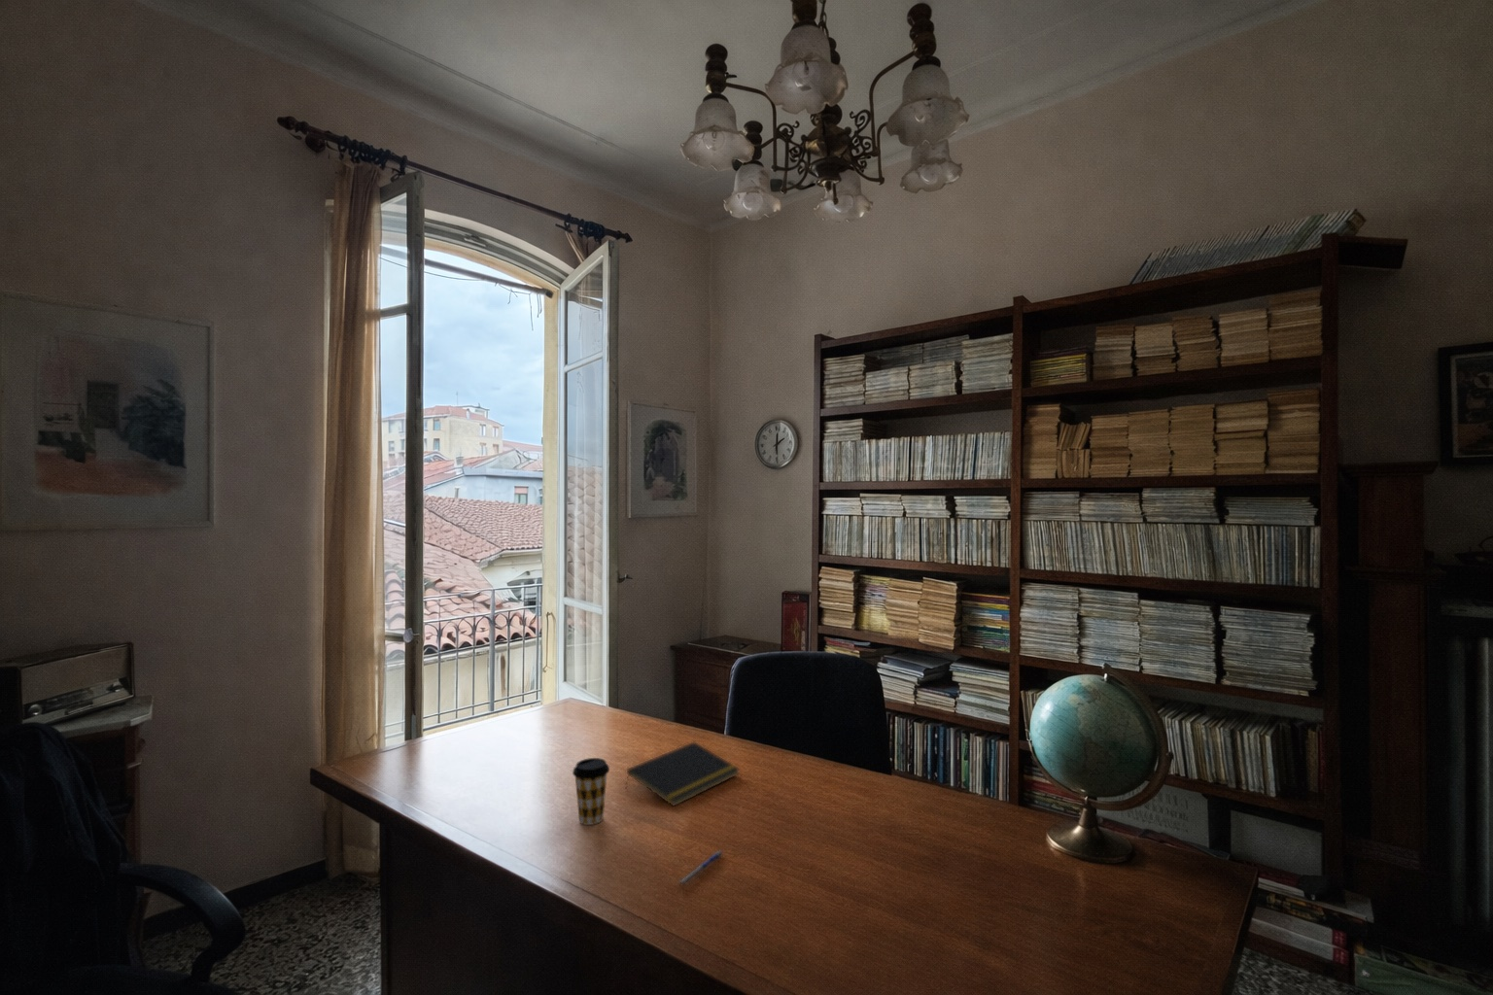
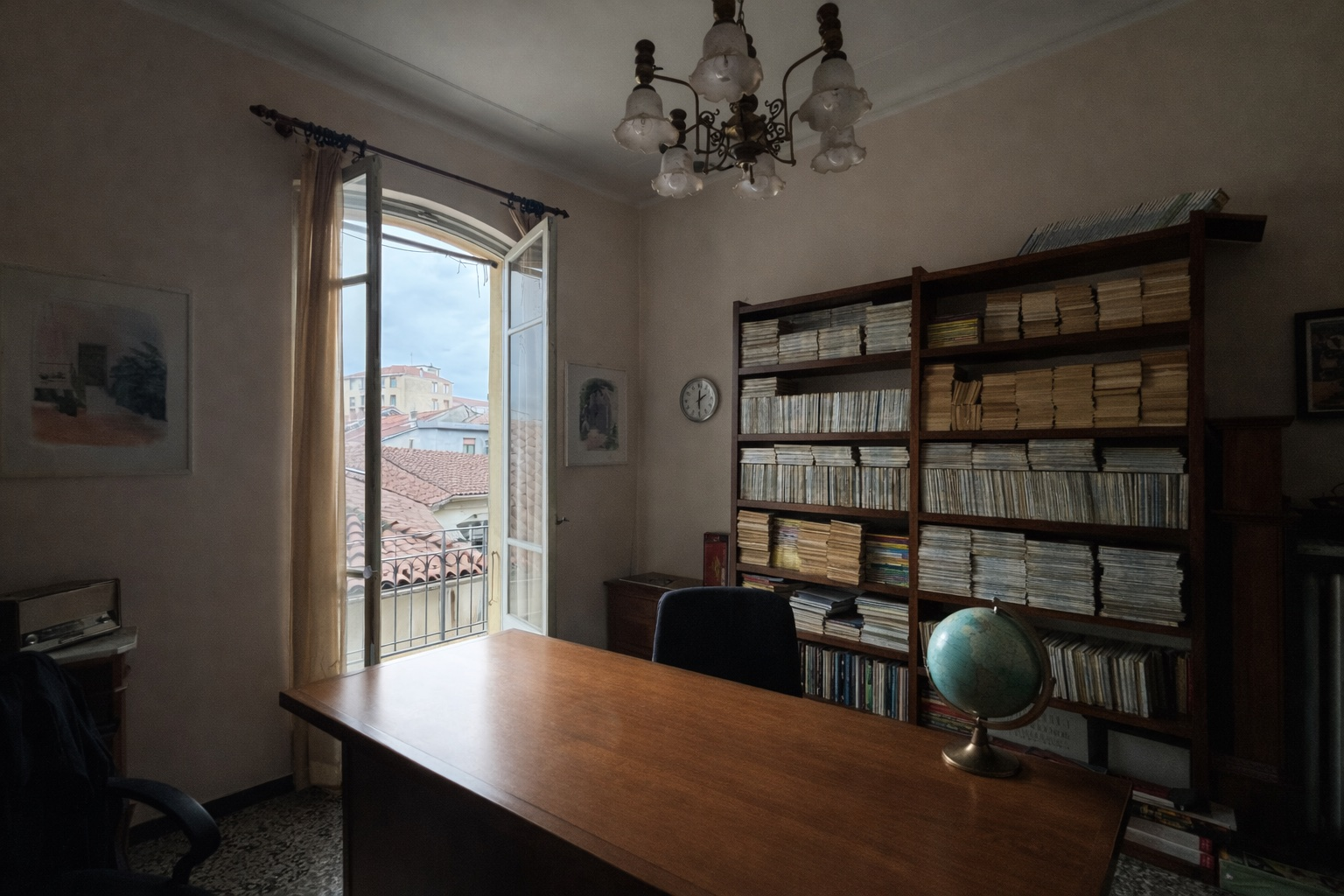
- notepad [625,742,741,807]
- pen [677,850,725,886]
- coffee cup [571,757,610,826]
